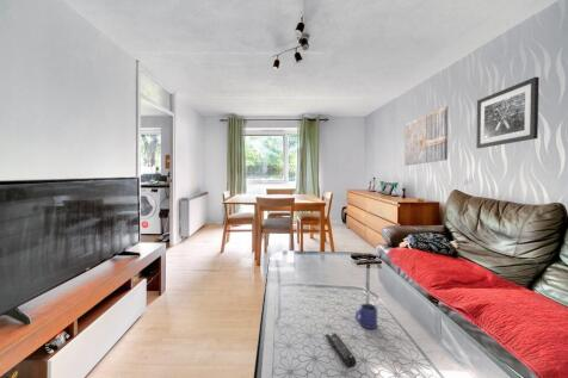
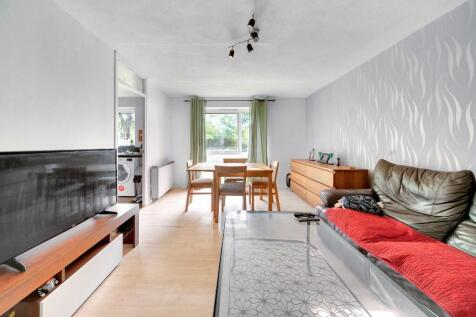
- mug [354,303,378,330]
- wall art [403,105,450,167]
- remote control [325,331,357,368]
- wall art [475,76,541,149]
